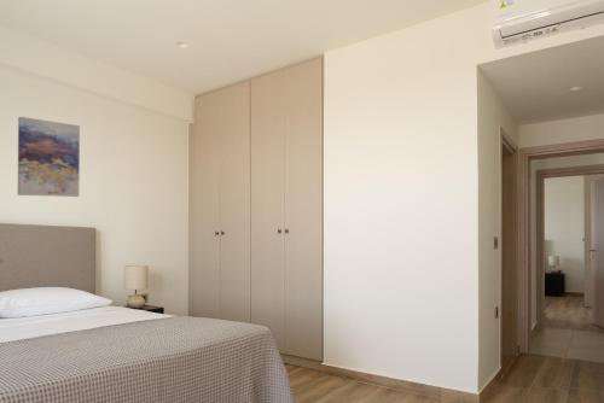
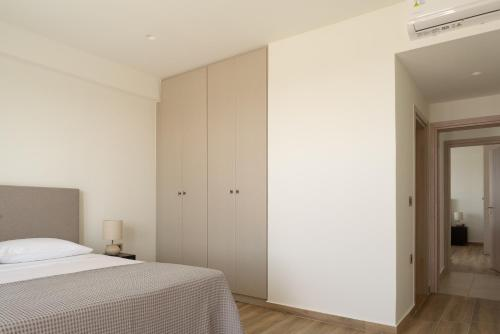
- wall art [17,116,81,198]
